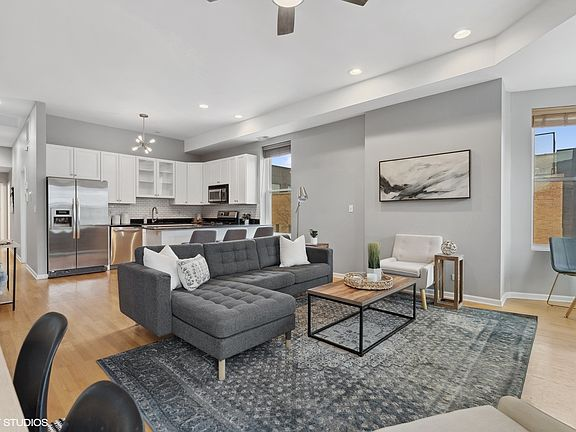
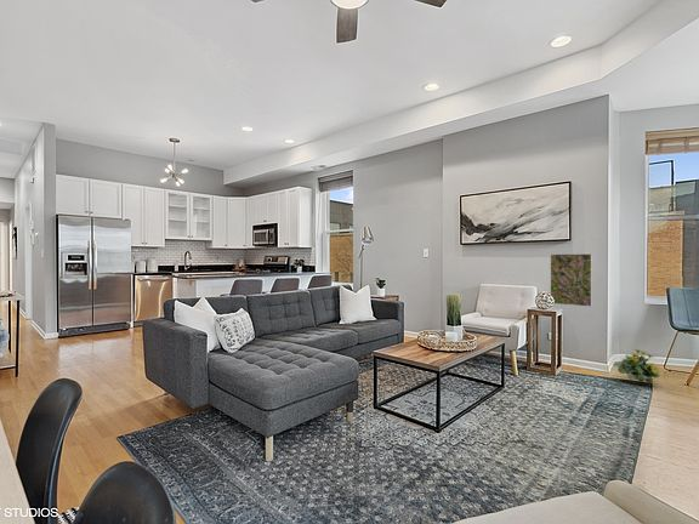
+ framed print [550,252,593,308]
+ flowering plant [613,348,661,386]
